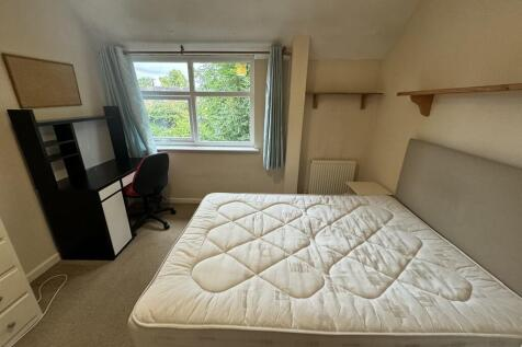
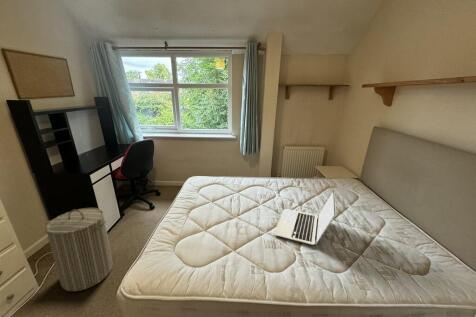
+ laptop [273,189,337,246]
+ laundry hamper [44,207,114,292]
